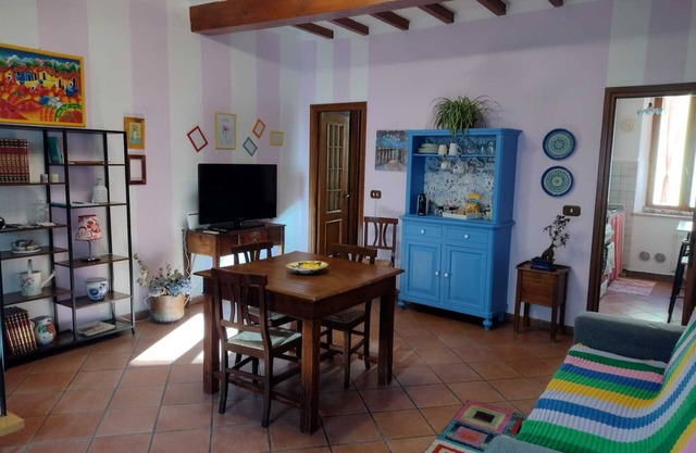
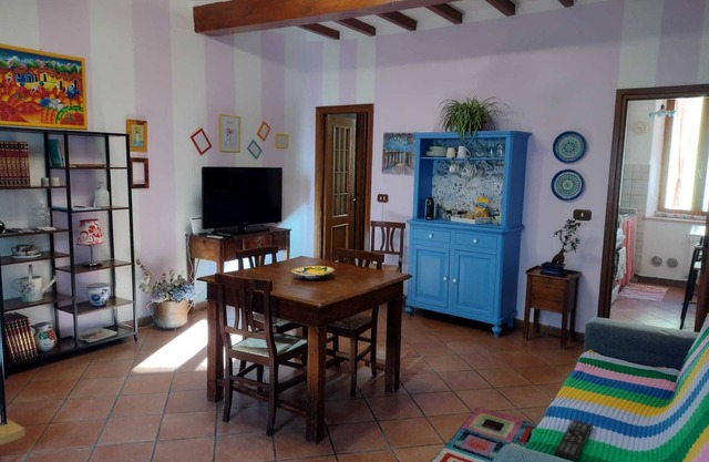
+ remote control [553,419,594,462]
